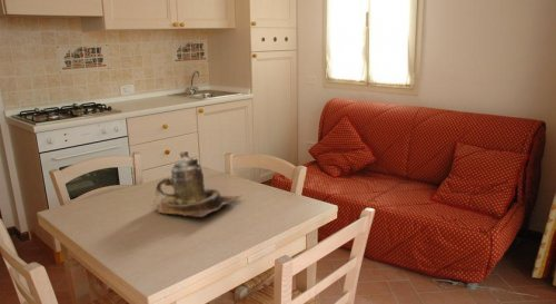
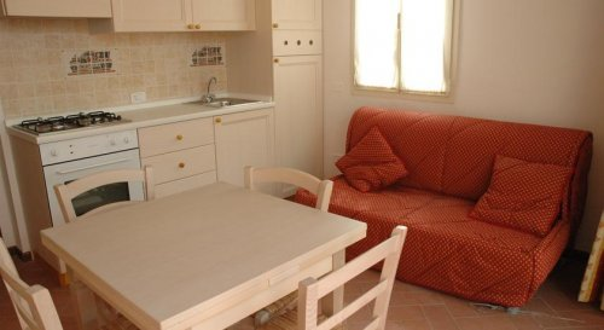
- teapot [151,150,242,218]
